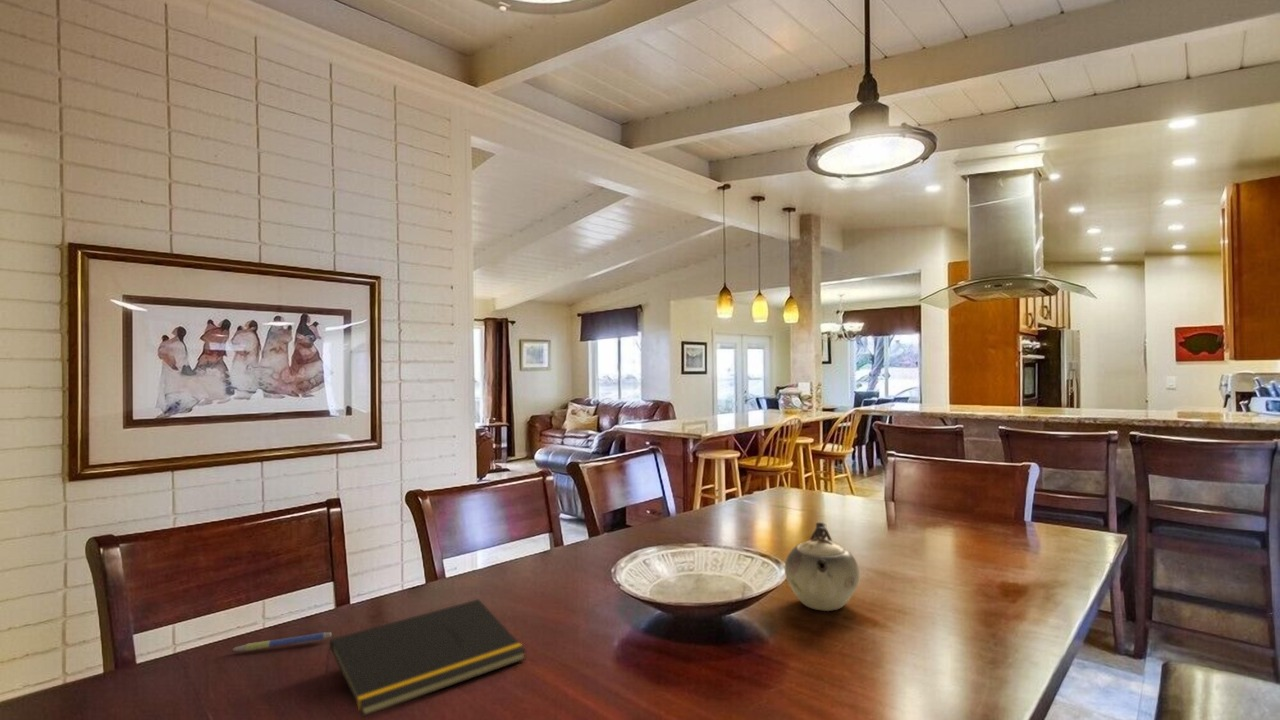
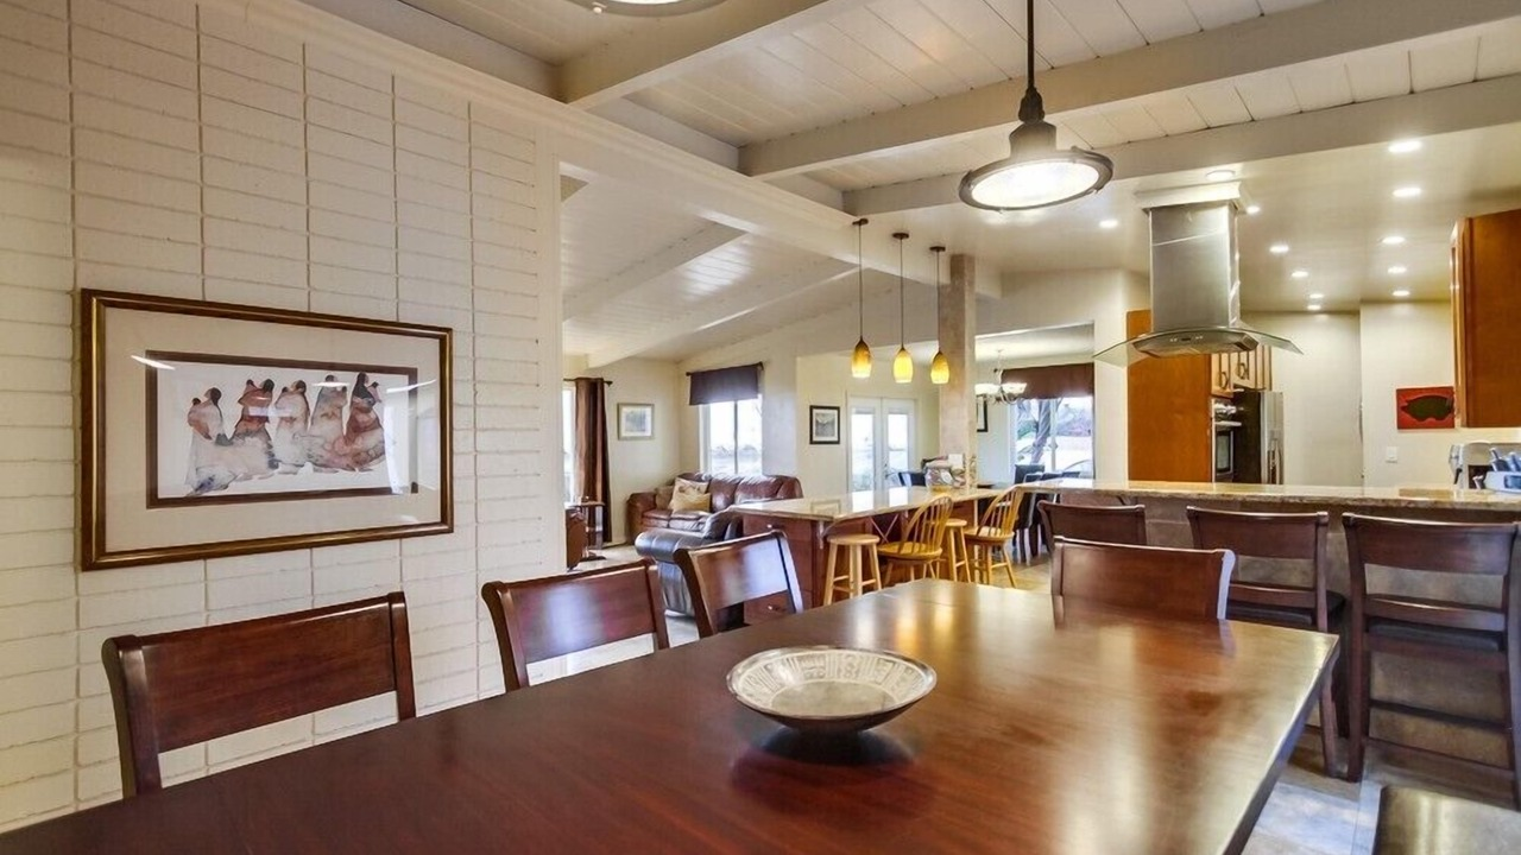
- notepad [324,598,527,718]
- teapot [784,521,860,612]
- pen [231,631,332,652]
